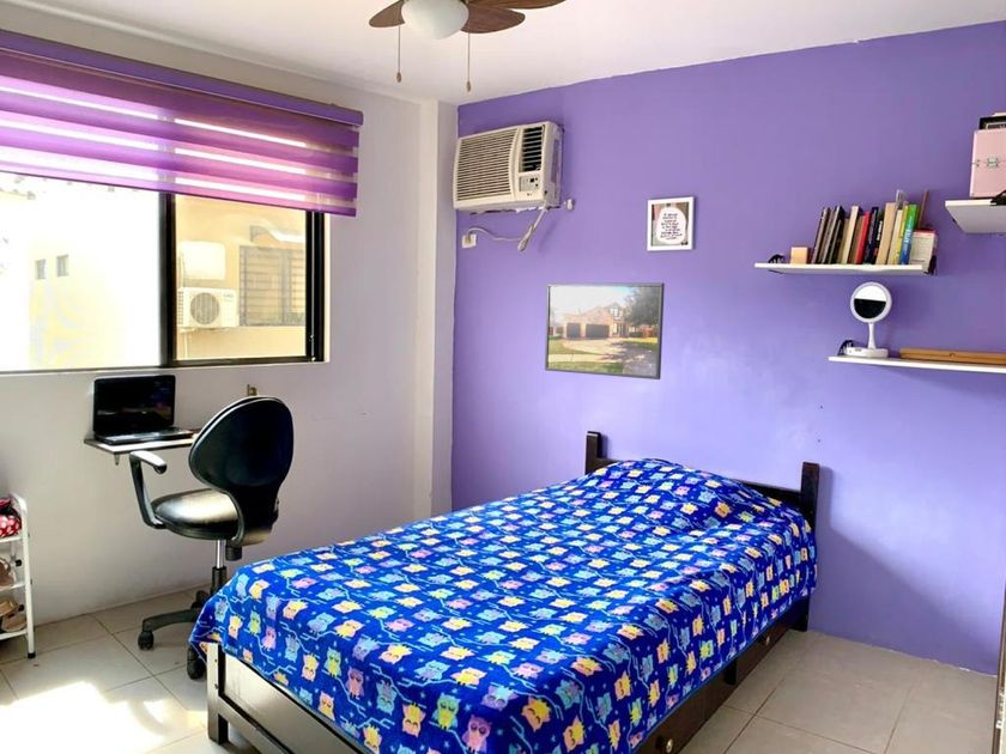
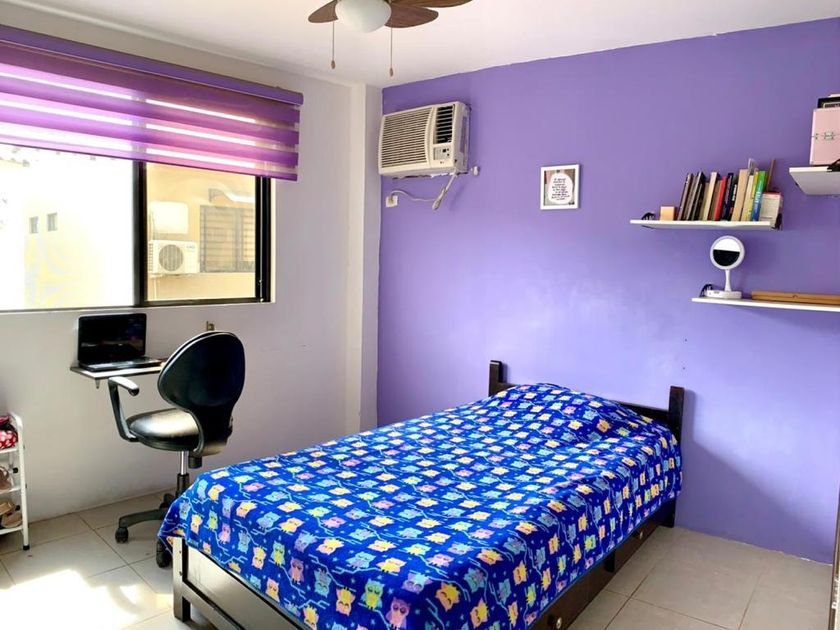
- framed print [544,281,666,381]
